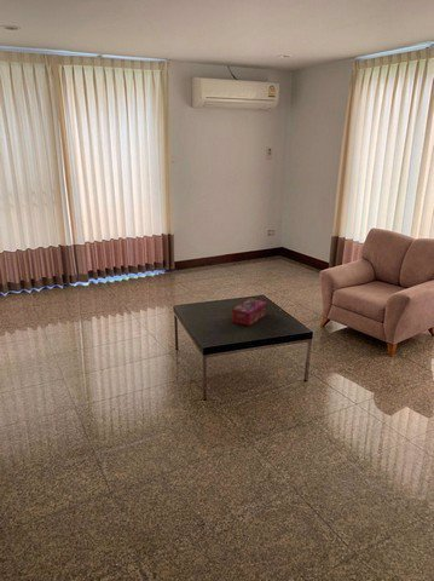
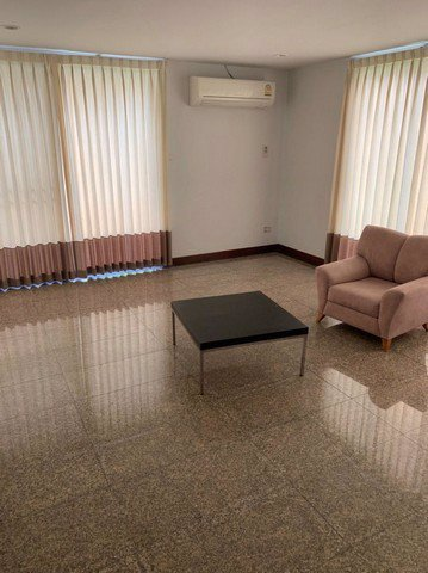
- tissue box [231,298,268,327]
